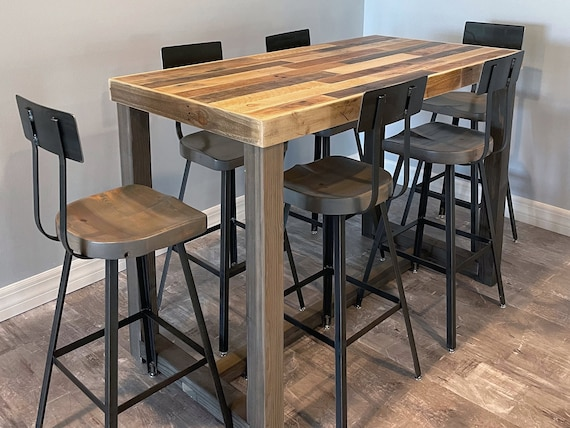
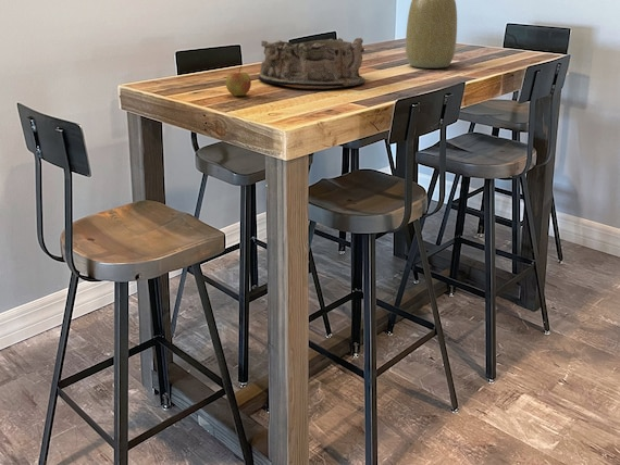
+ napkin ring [258,37,367,88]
+ vase [405,0,458,70]
+ apple [225,65,252,97]
